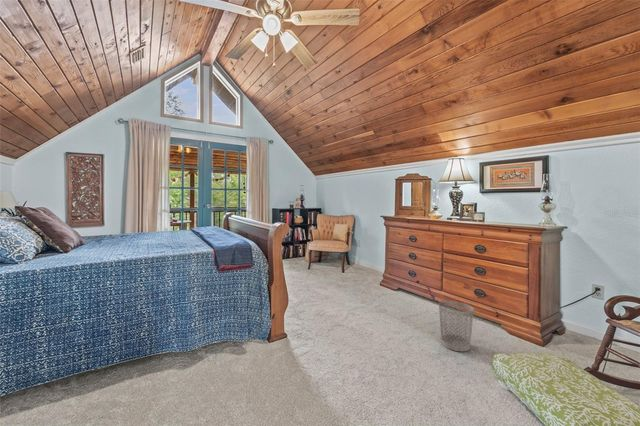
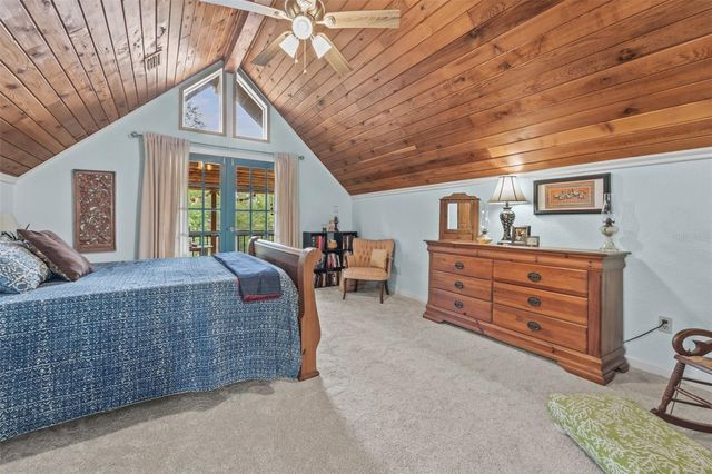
- wastebasket [438,300,475,352]
